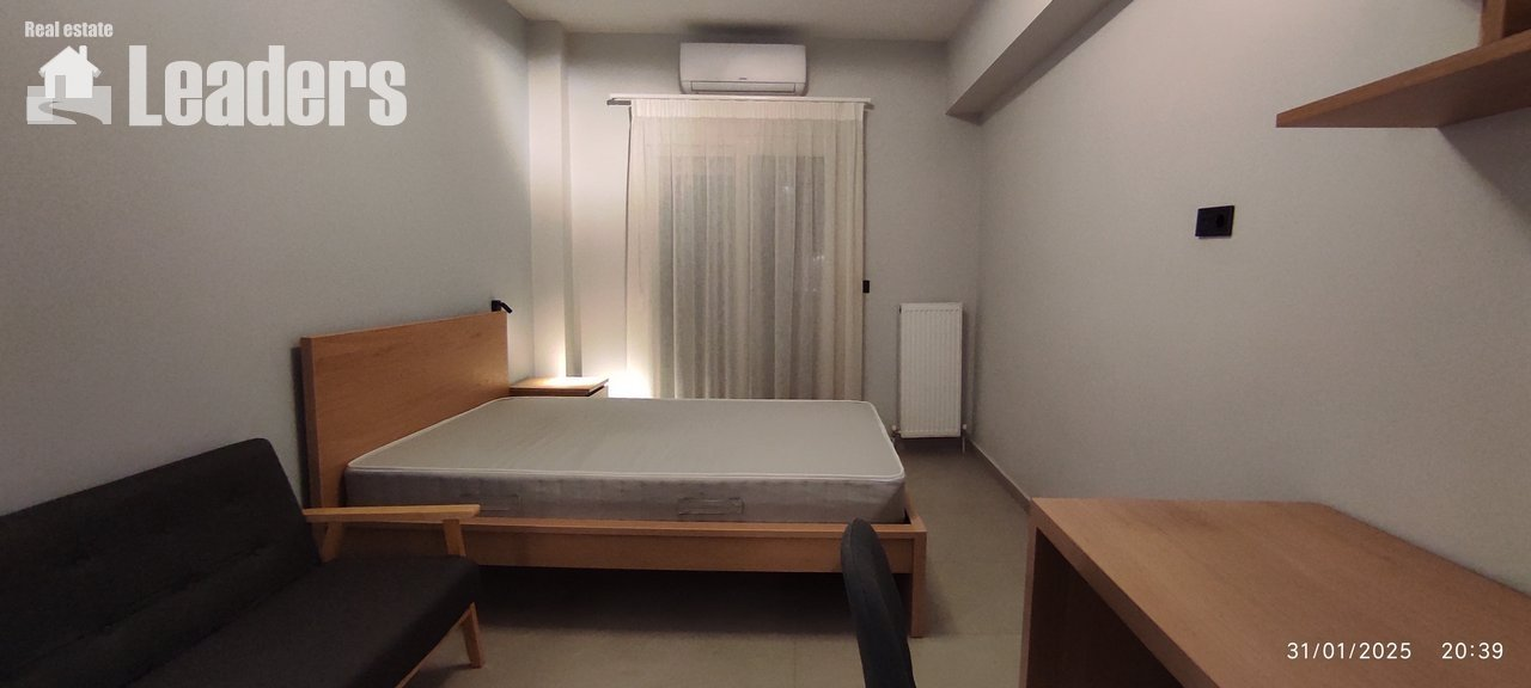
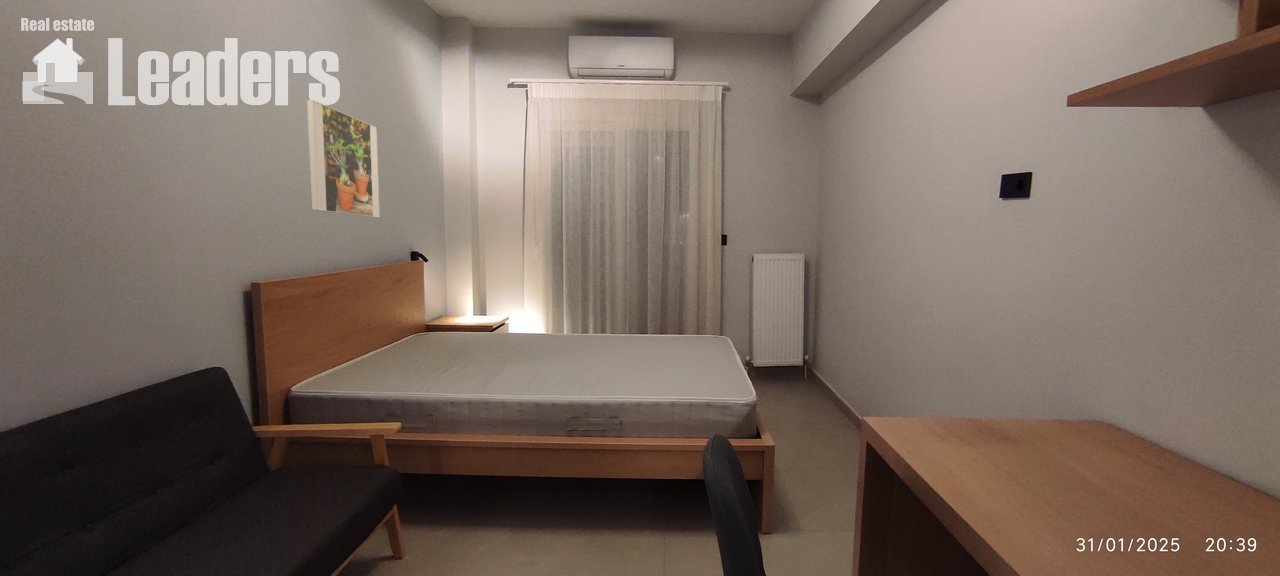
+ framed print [306,99,381,219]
